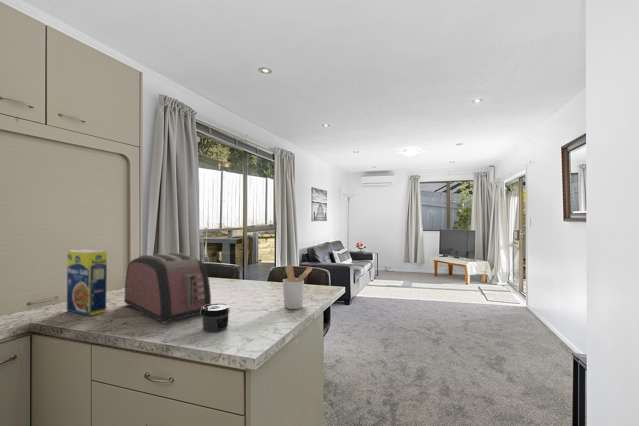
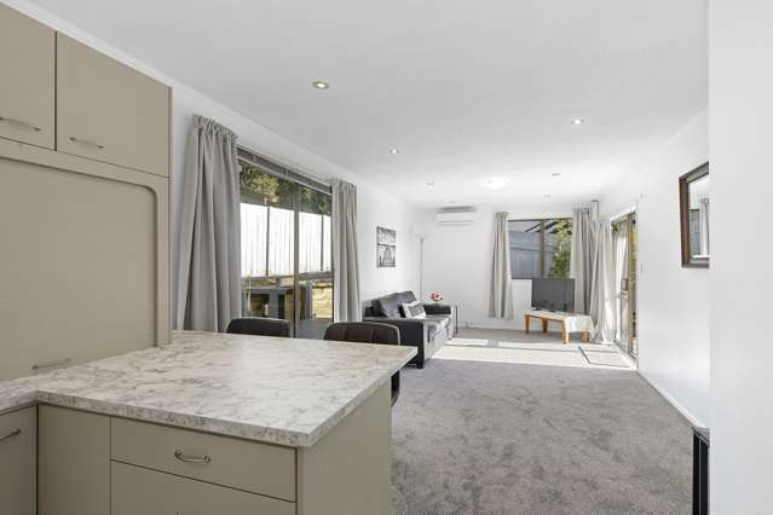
- jar [200,303,231,333]
- toaster [123,252,212,325]
- utensil holder [282,264,314,310]
- legume [66,248,108,317]
